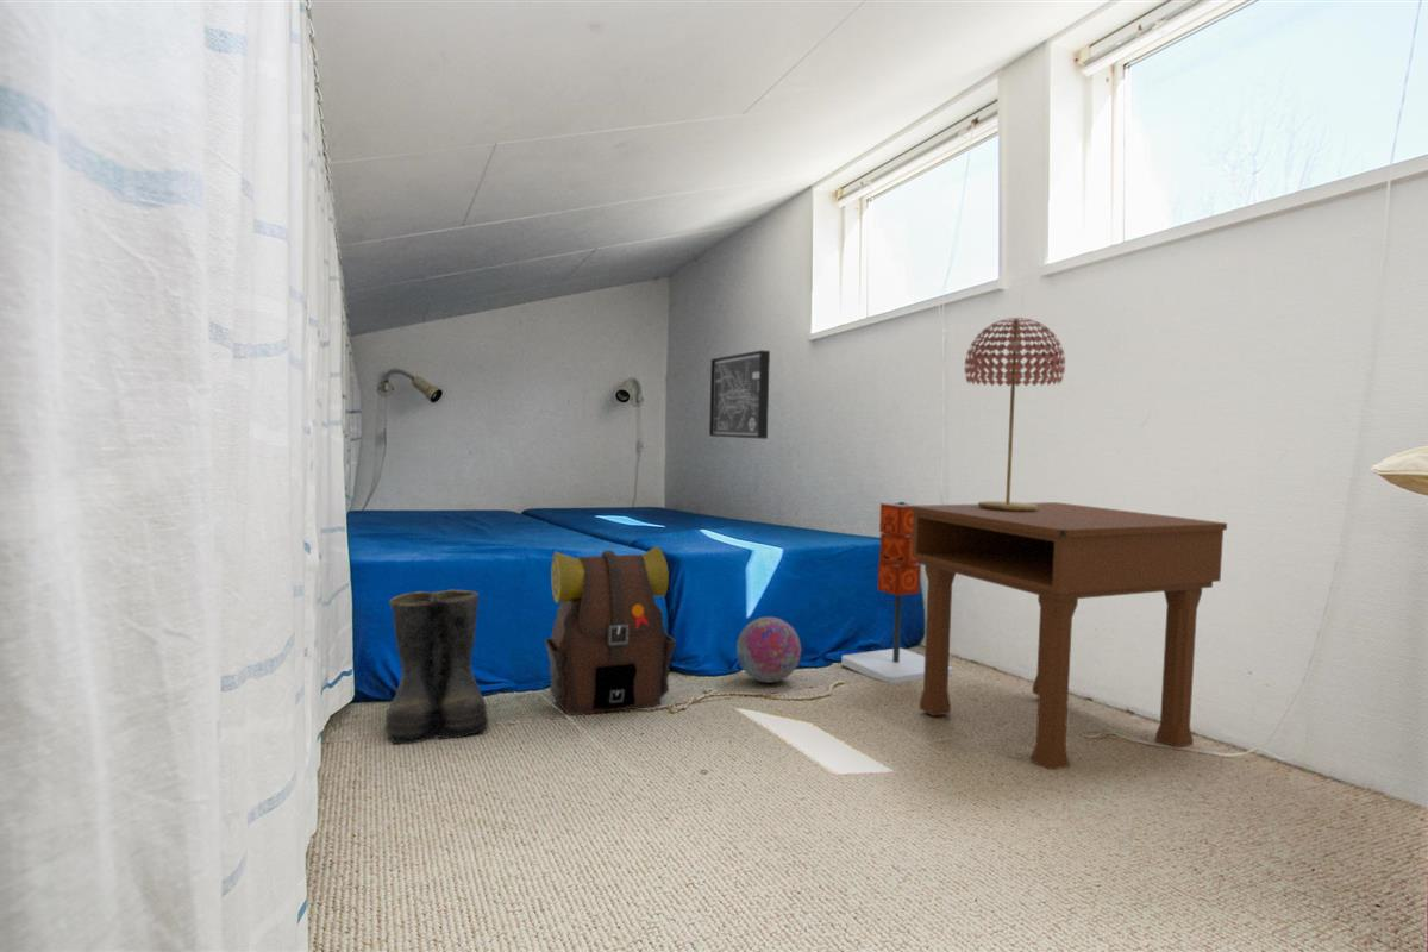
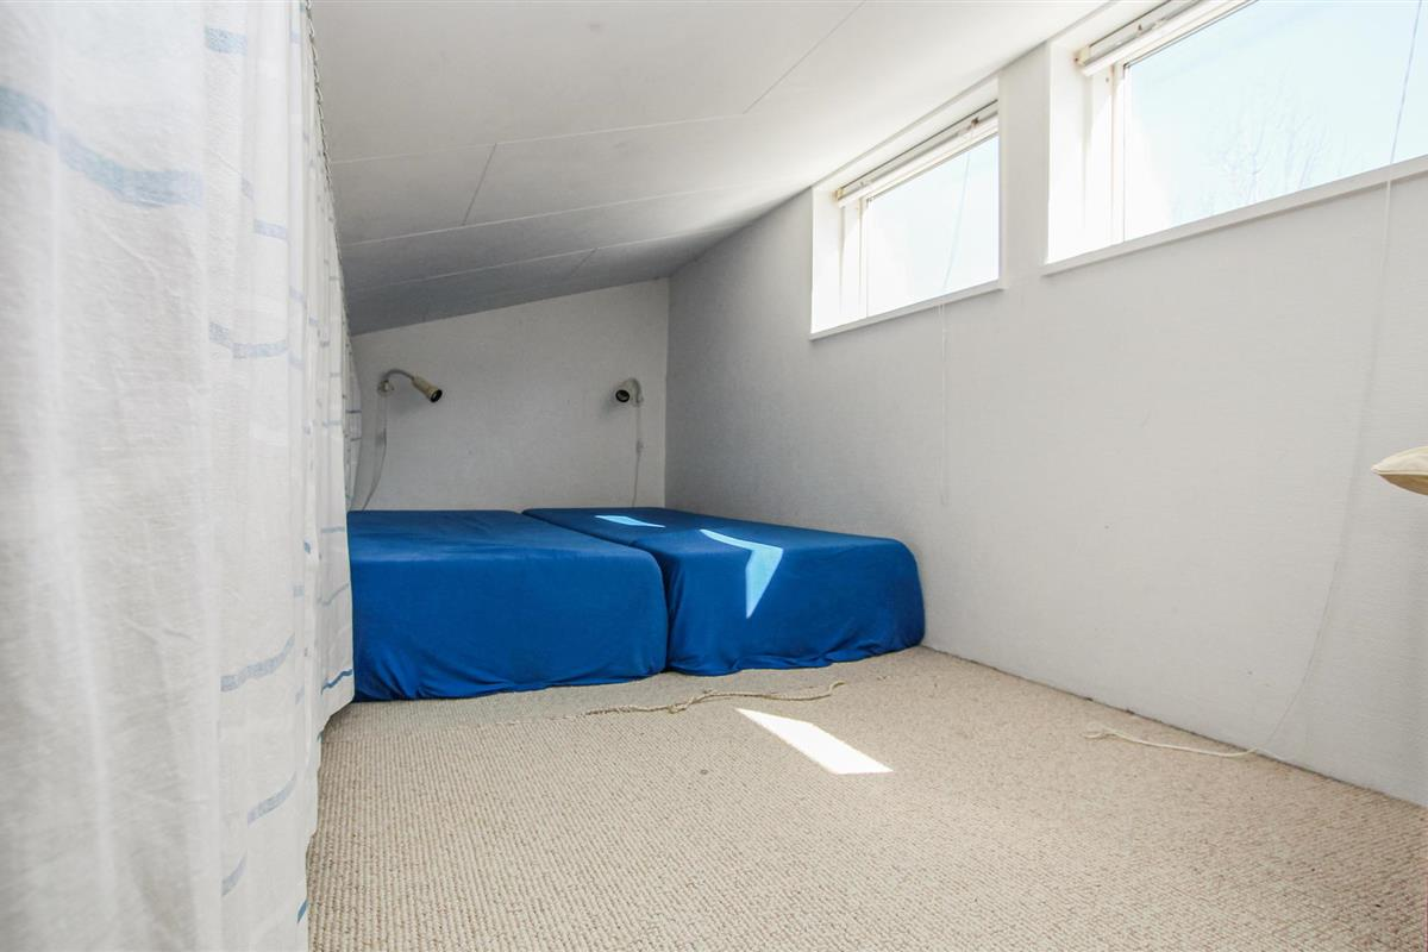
- table lamp [964,317,1066,509]
- decorative ball [735,615,802,684]
- nightstand [910,501,1228,771]
- backpack [543,545,677,716]
- speaker [840,501,953,684]
- boots [384,589,493,745]
- wall art [708,349,771,440]
